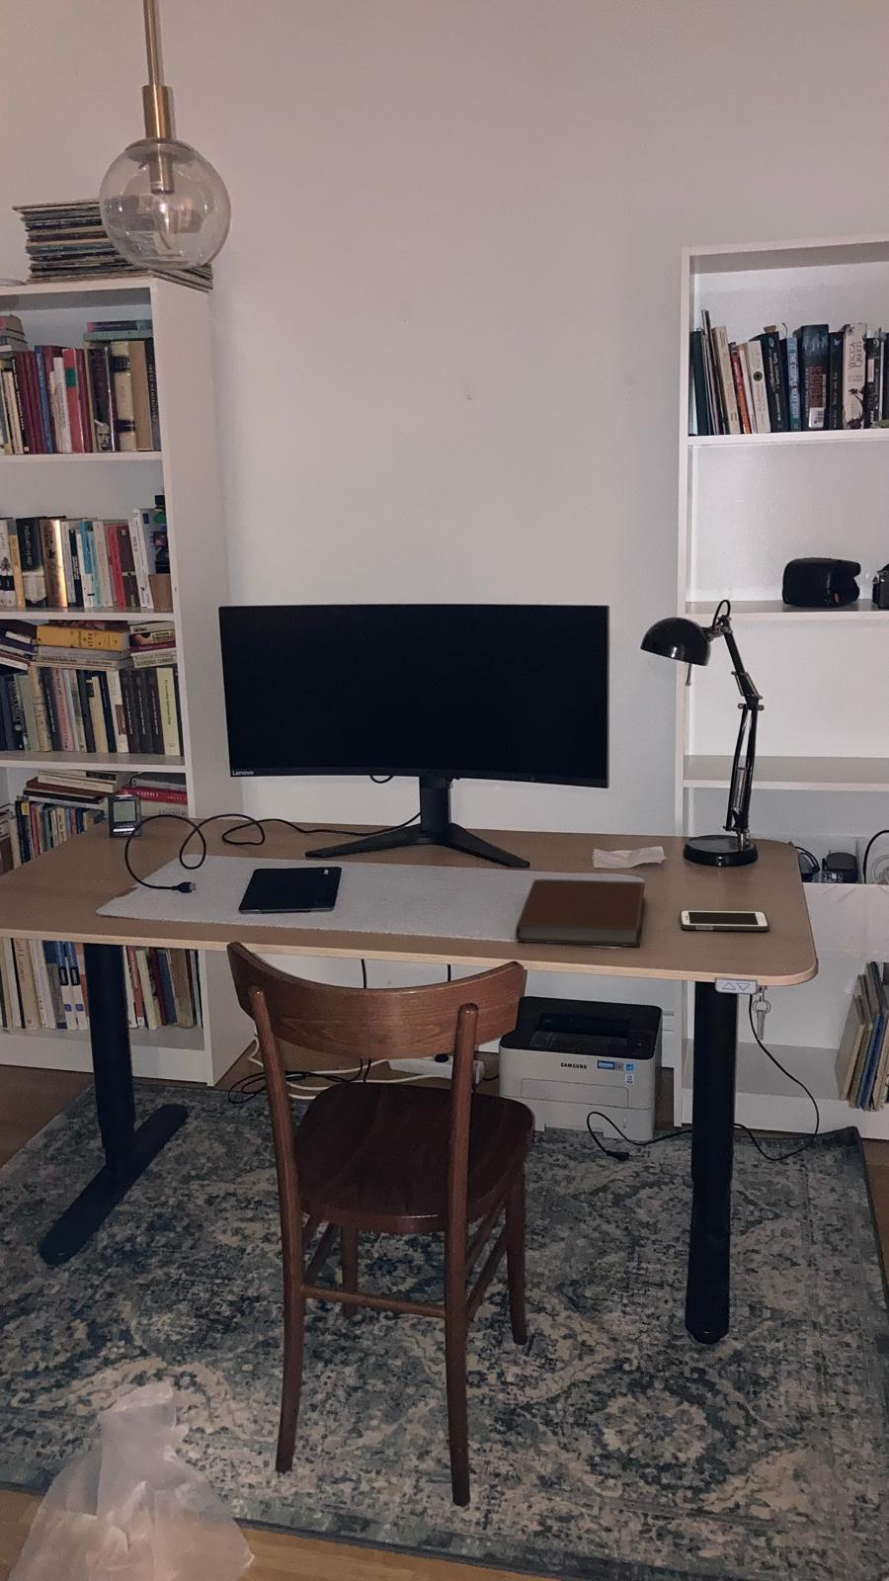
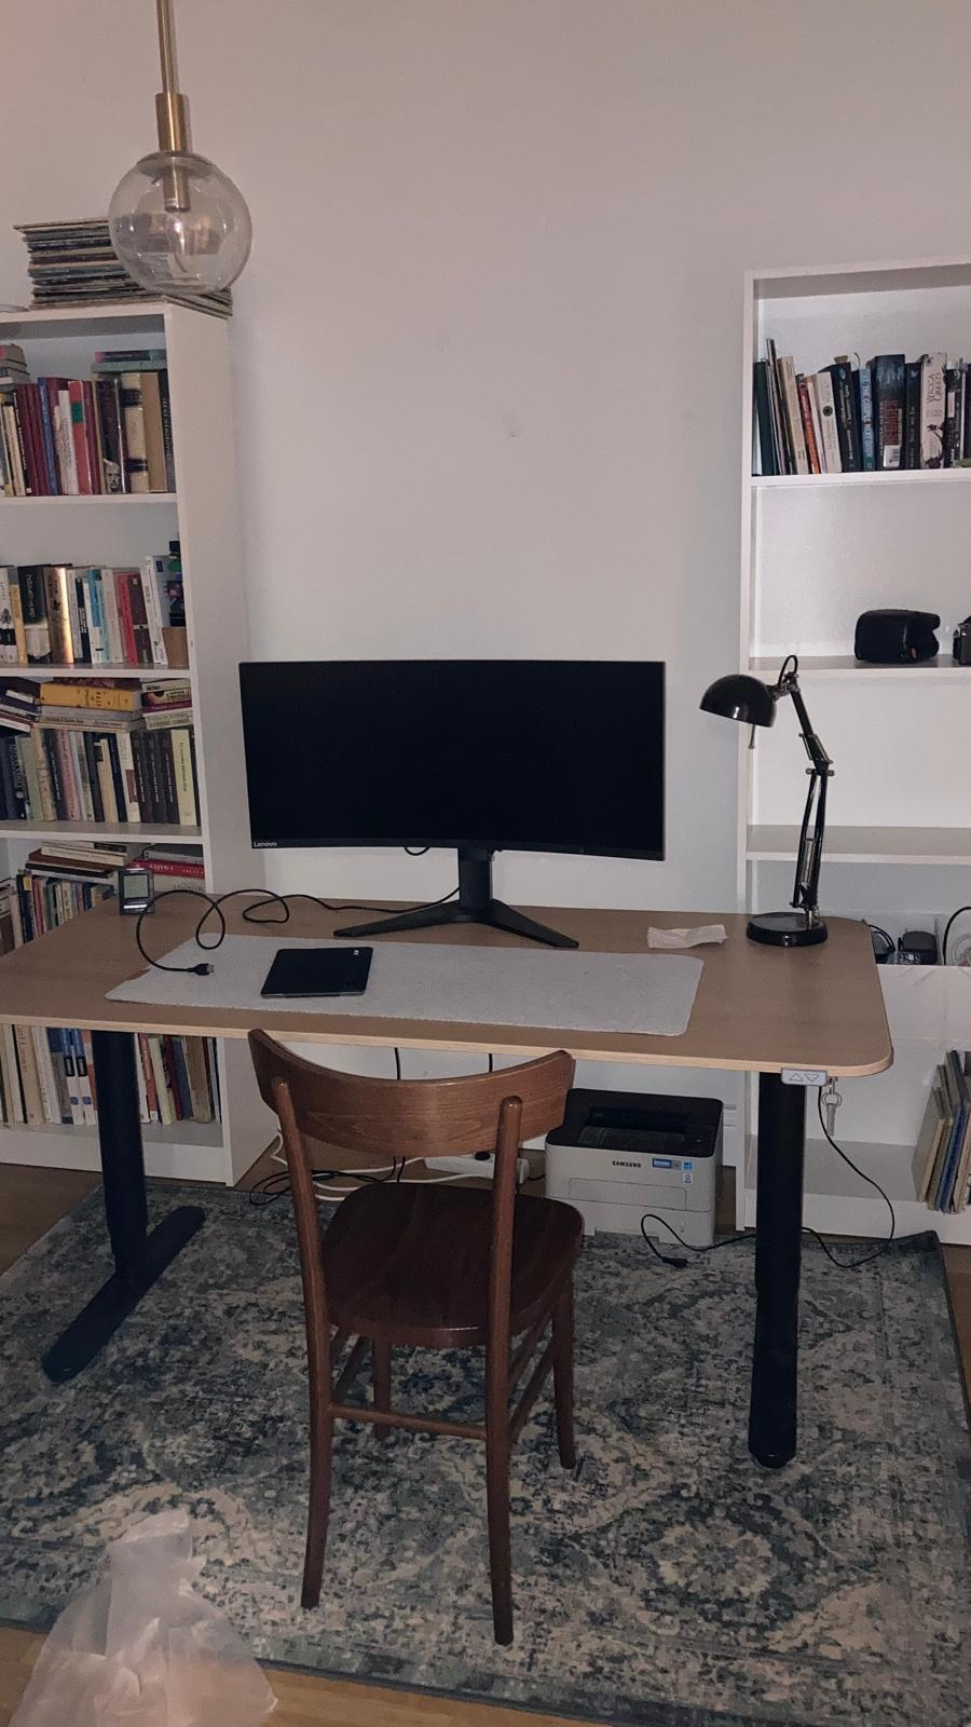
- notebook [515,878,646,948]
- cell phone [678,909,771,932]
